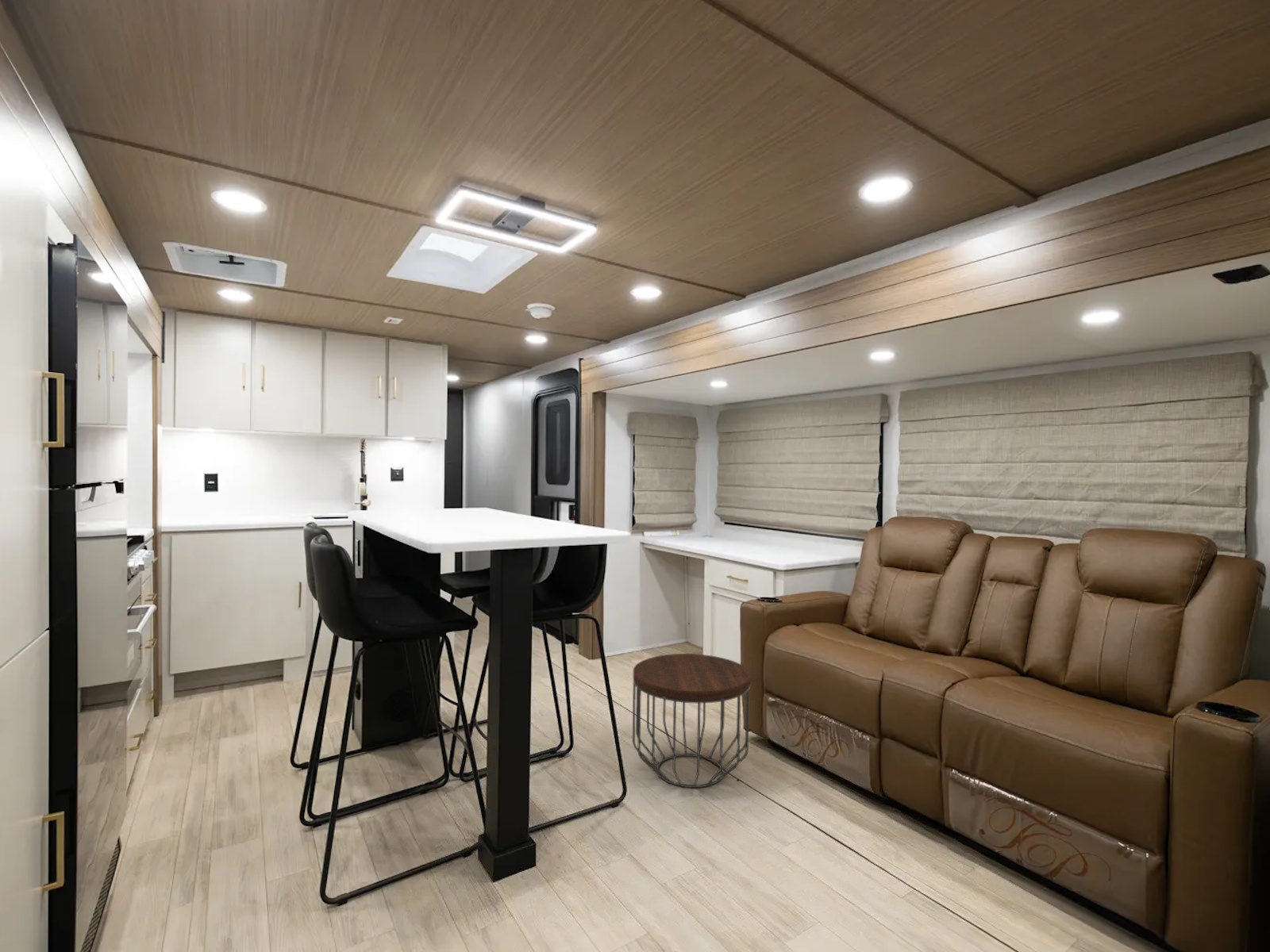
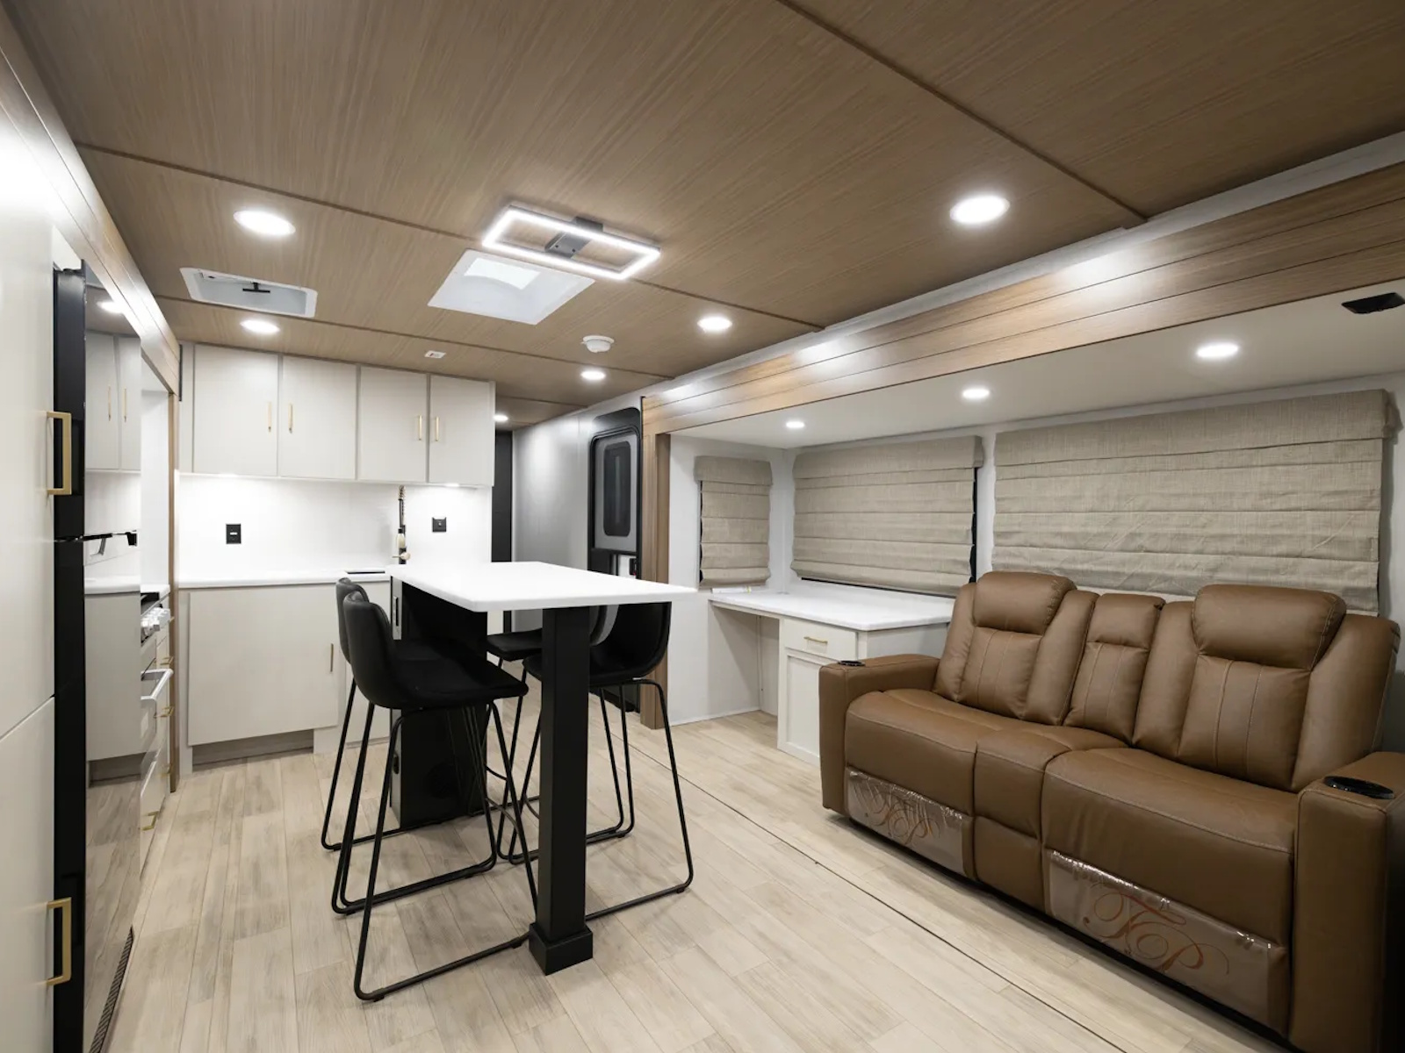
- side table [632,653,752,789]
